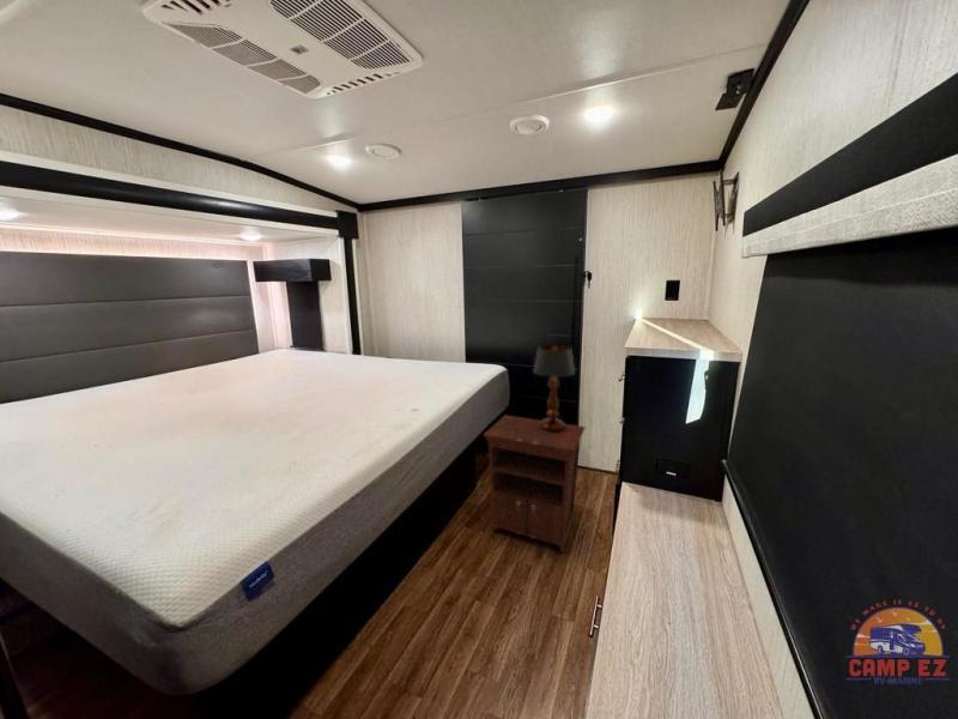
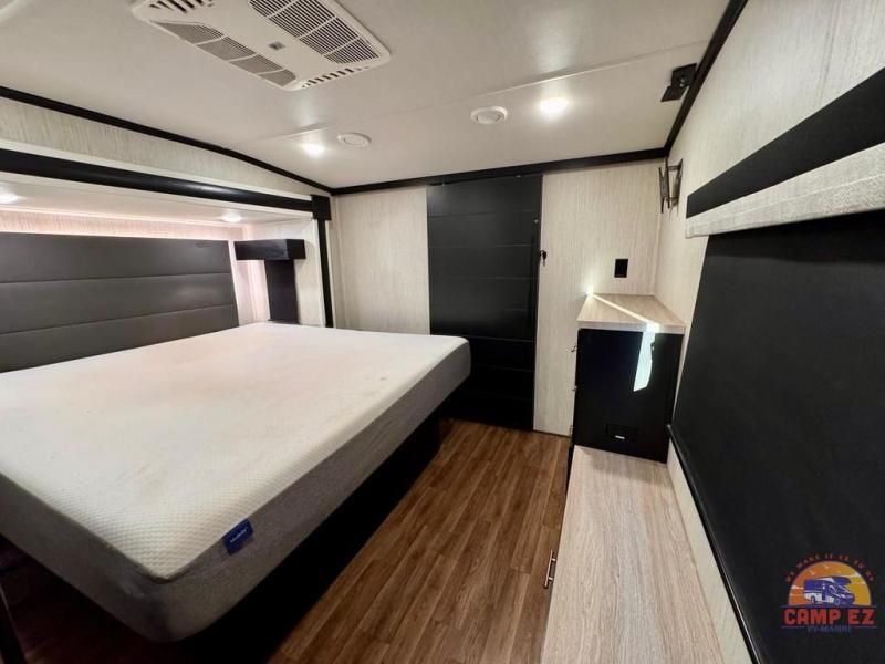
- table lamp [533,344,576,431]
- nightstand [483,413,587,555]
